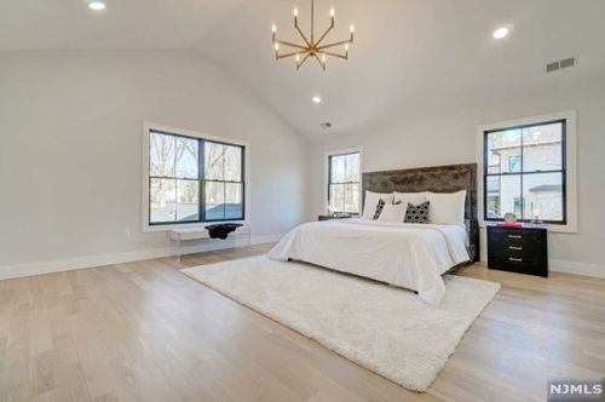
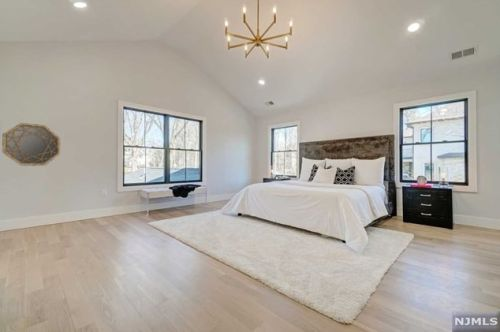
+ home mirror [1,122,61,167]
